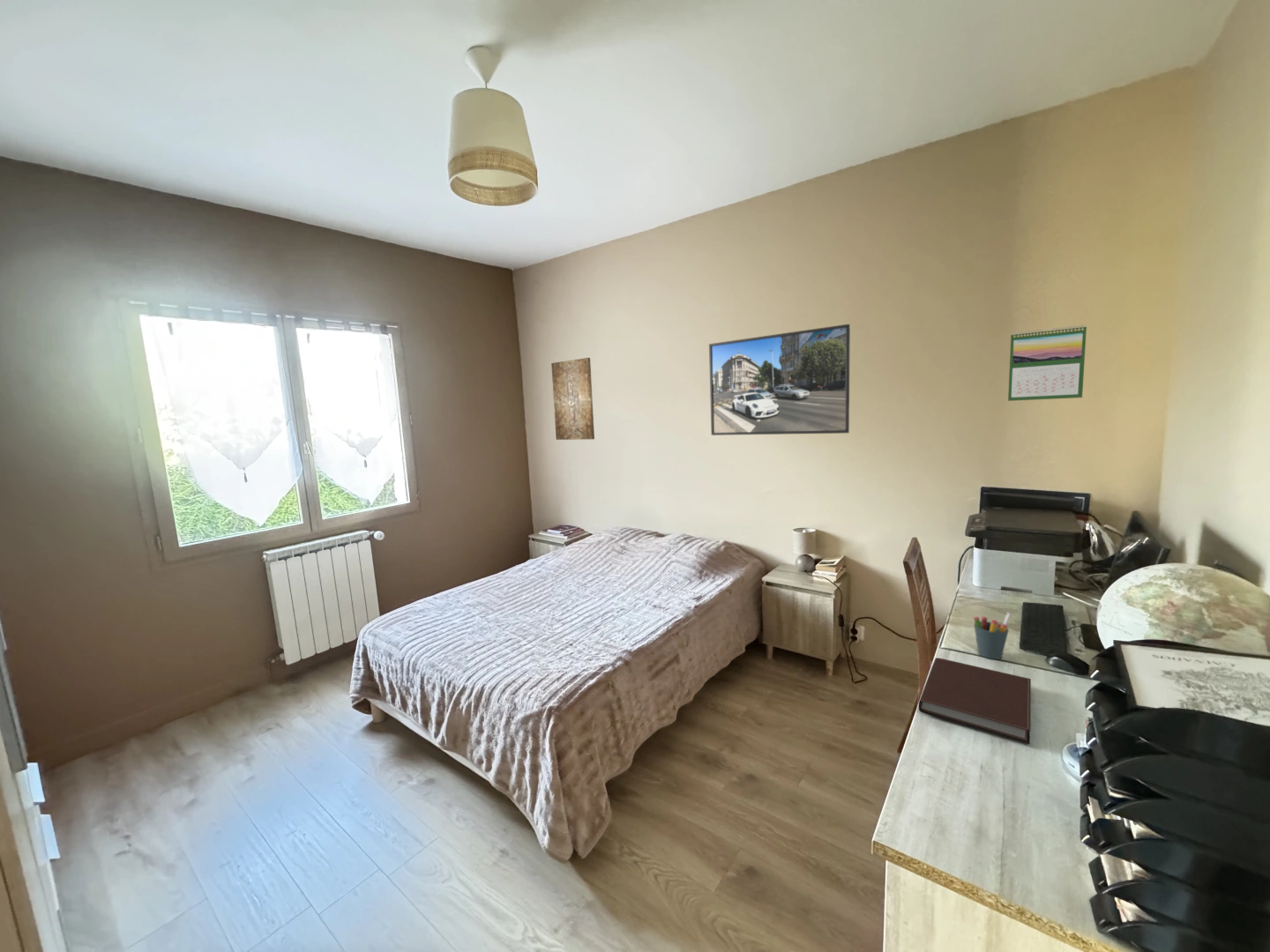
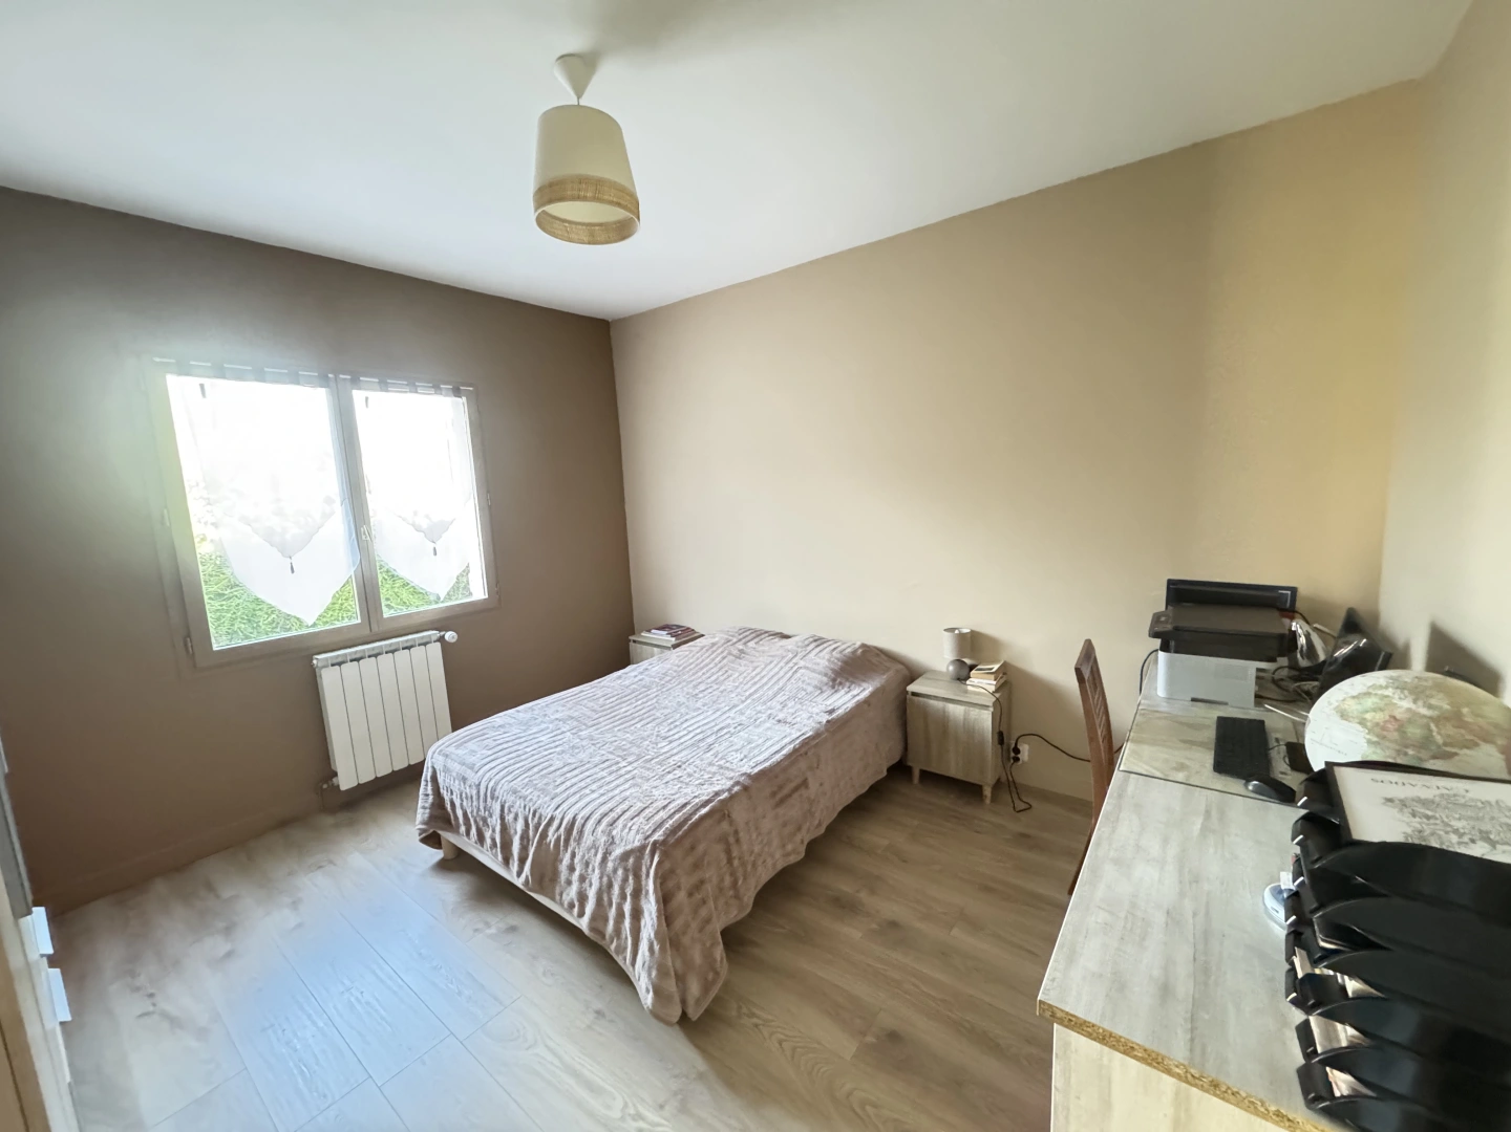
- pen holder [973,611,1012,660]
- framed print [708,324,851,436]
- calendar [1007,324,1087,402]
- notebook [918,657,1032,745]
- wall art [550,357,595,441]
